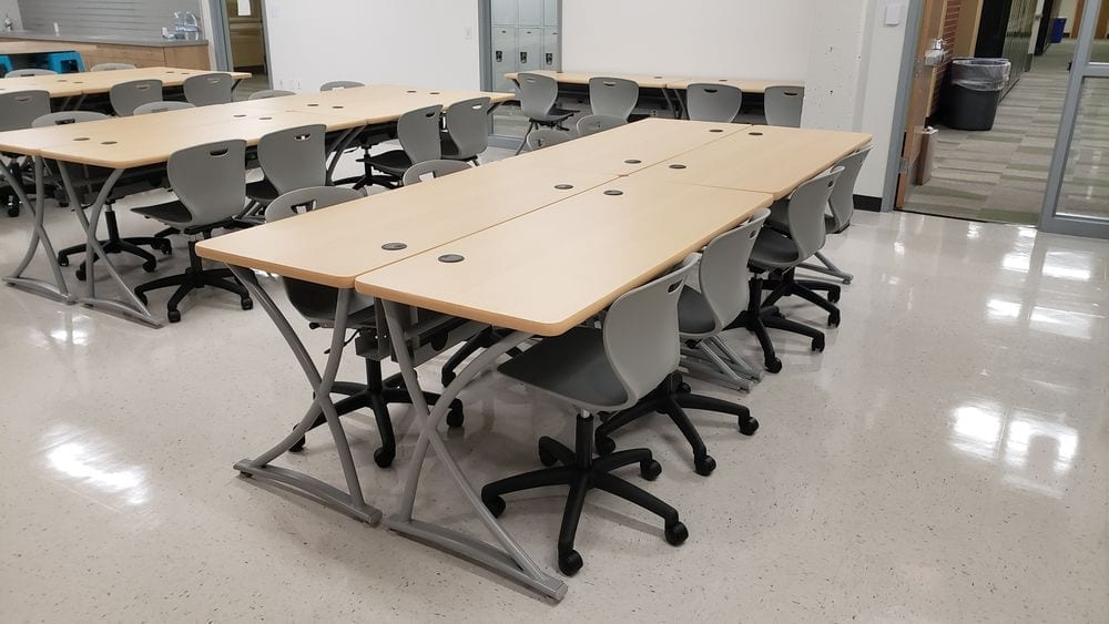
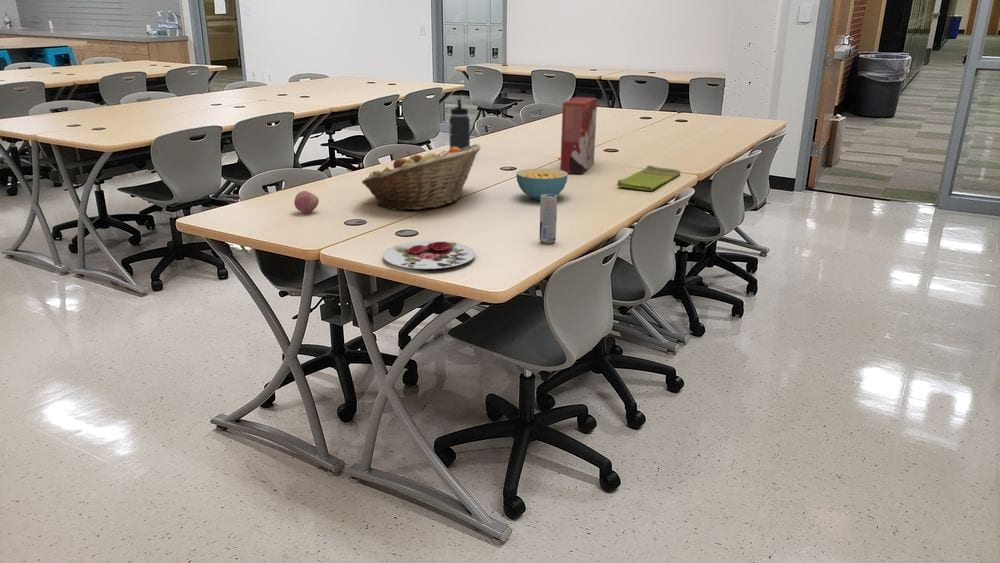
+ apple [293,190,320,214]
+ plate [382,240,476,270]
+ beverage can [539,194,558,245]
+ cereal box [559,96,598,175]
+ thermos bottle [448,98,471,150]
+ dish towel [616,164,682,192]
+ fruit basket [361,143,482,212]
+ cereal bowl [515,167,569,201]
